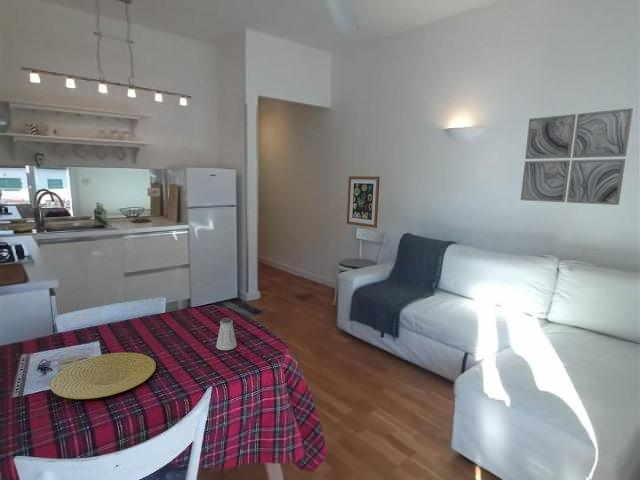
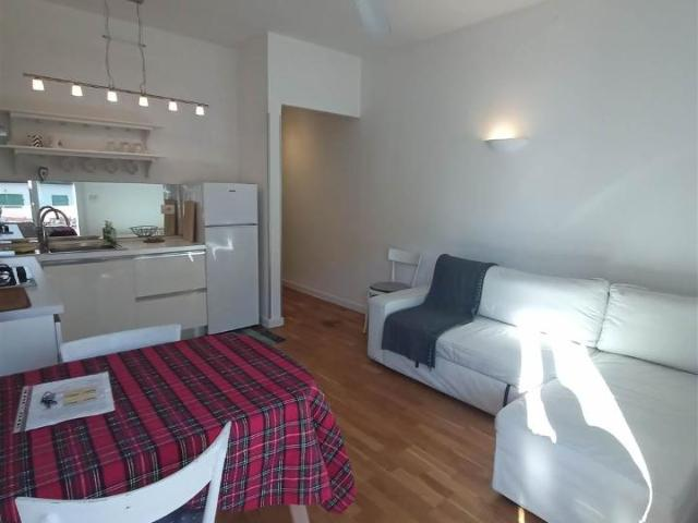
- plate [49,352,157,400]
- wall art [520,107,634,206]
- wall art [346,175,381,229]
- saltshaker [215,317,238,351]
